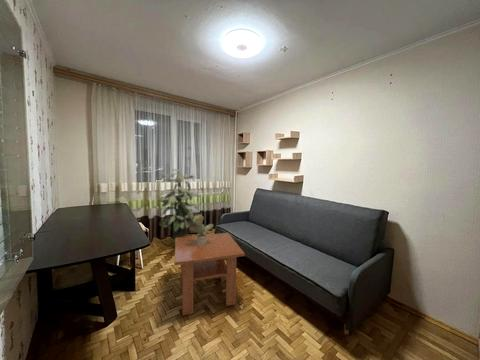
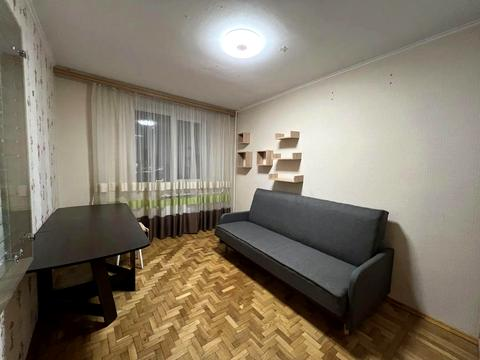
- coffee table [174,232,246,316]
- indoor plant [159,168,199,246]
- potted plant [188,213,214,246]
